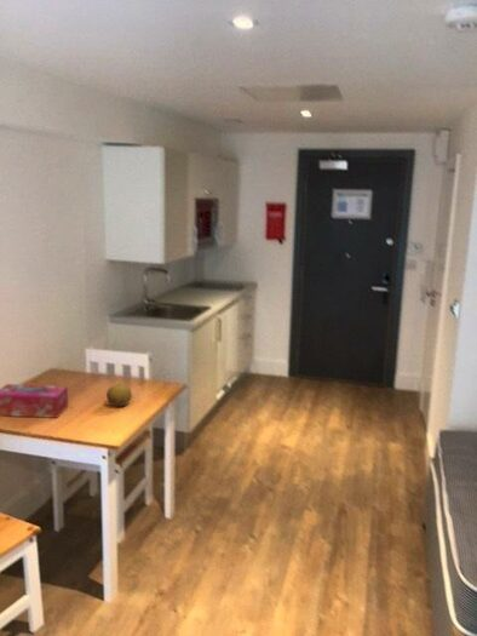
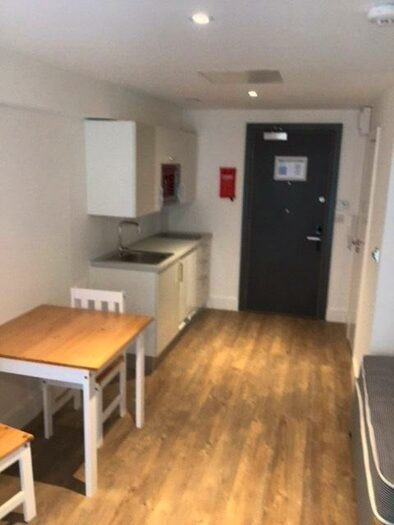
- tissue box [0,383,69,419]
- fruit [105,383,133,407]
